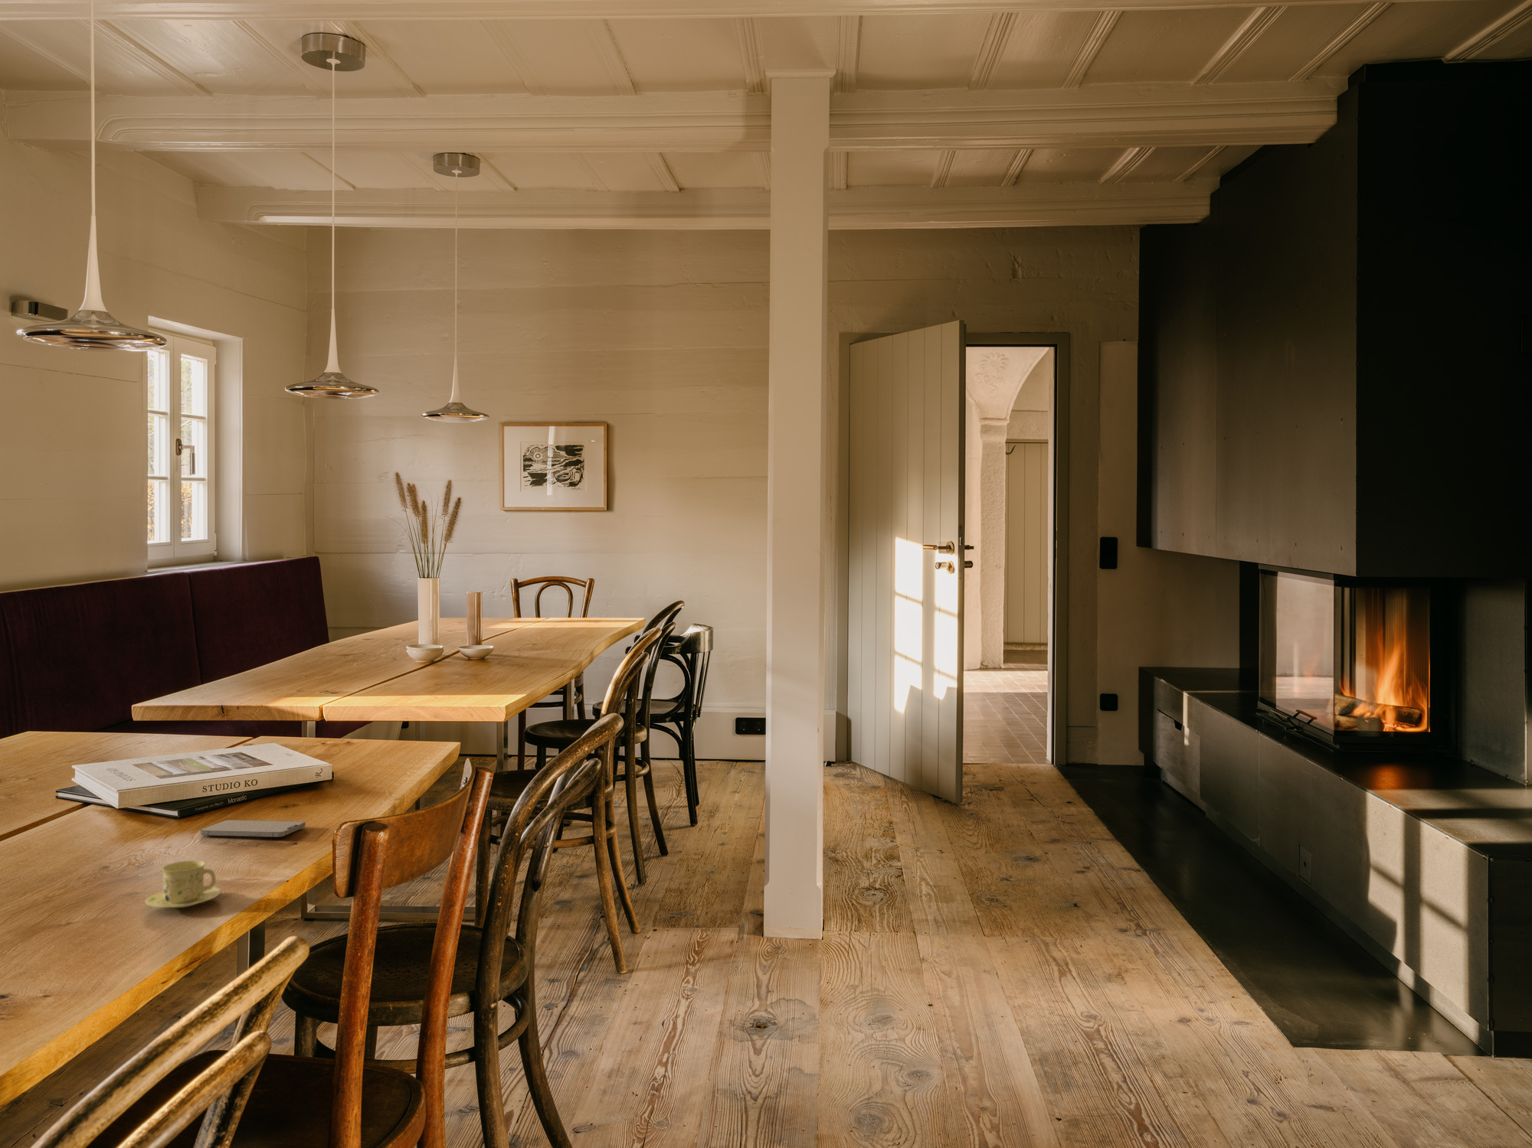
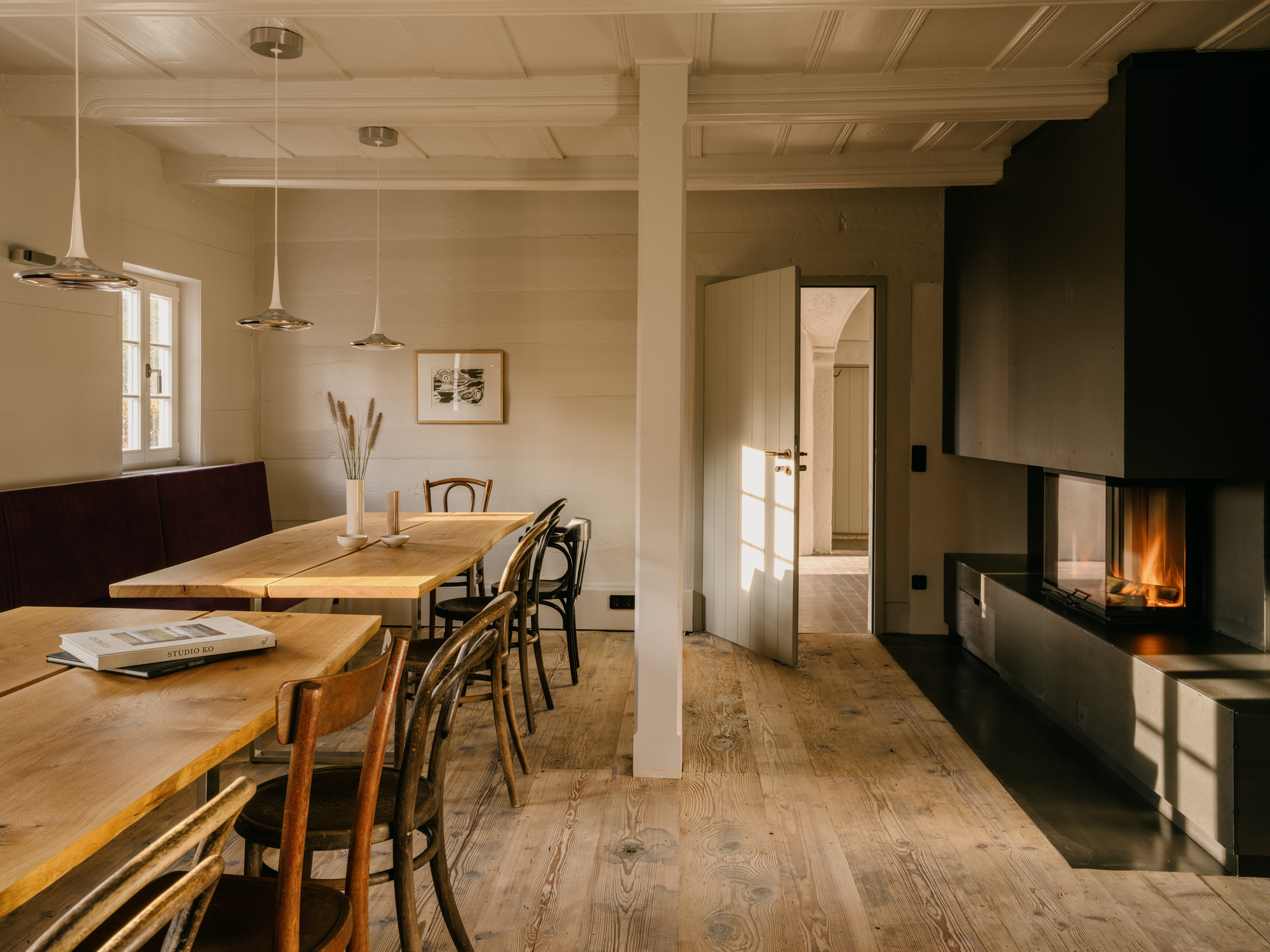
- chinaware [144,860,222,908]
- smartphone [199,820,306,838]
